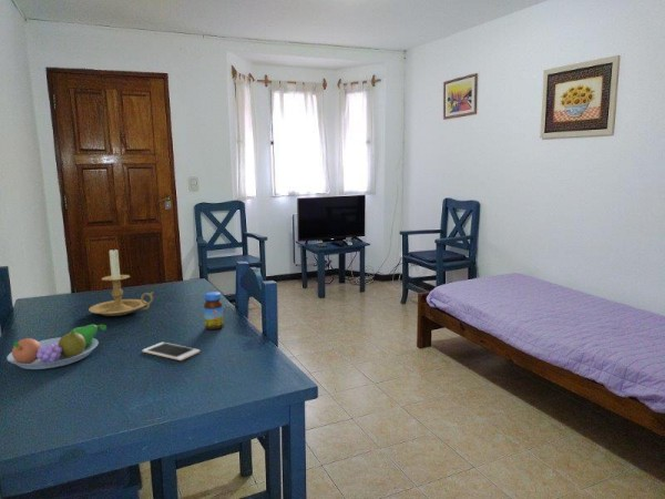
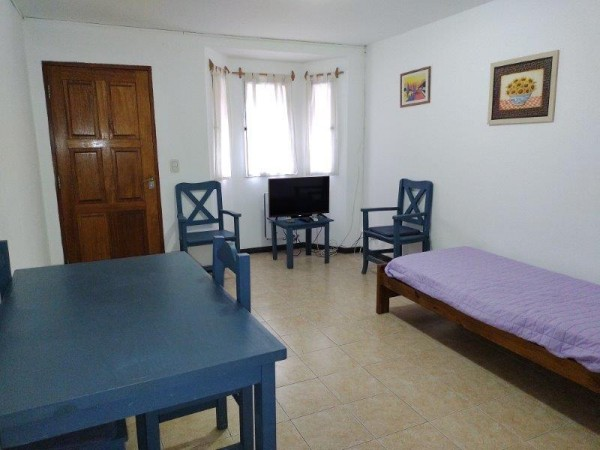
- cell phone [142,342,201,361]
- fruit bowl [6,324,108,370]
- jar [203,291,225,330]
- candle holder [88,246,154,317]
